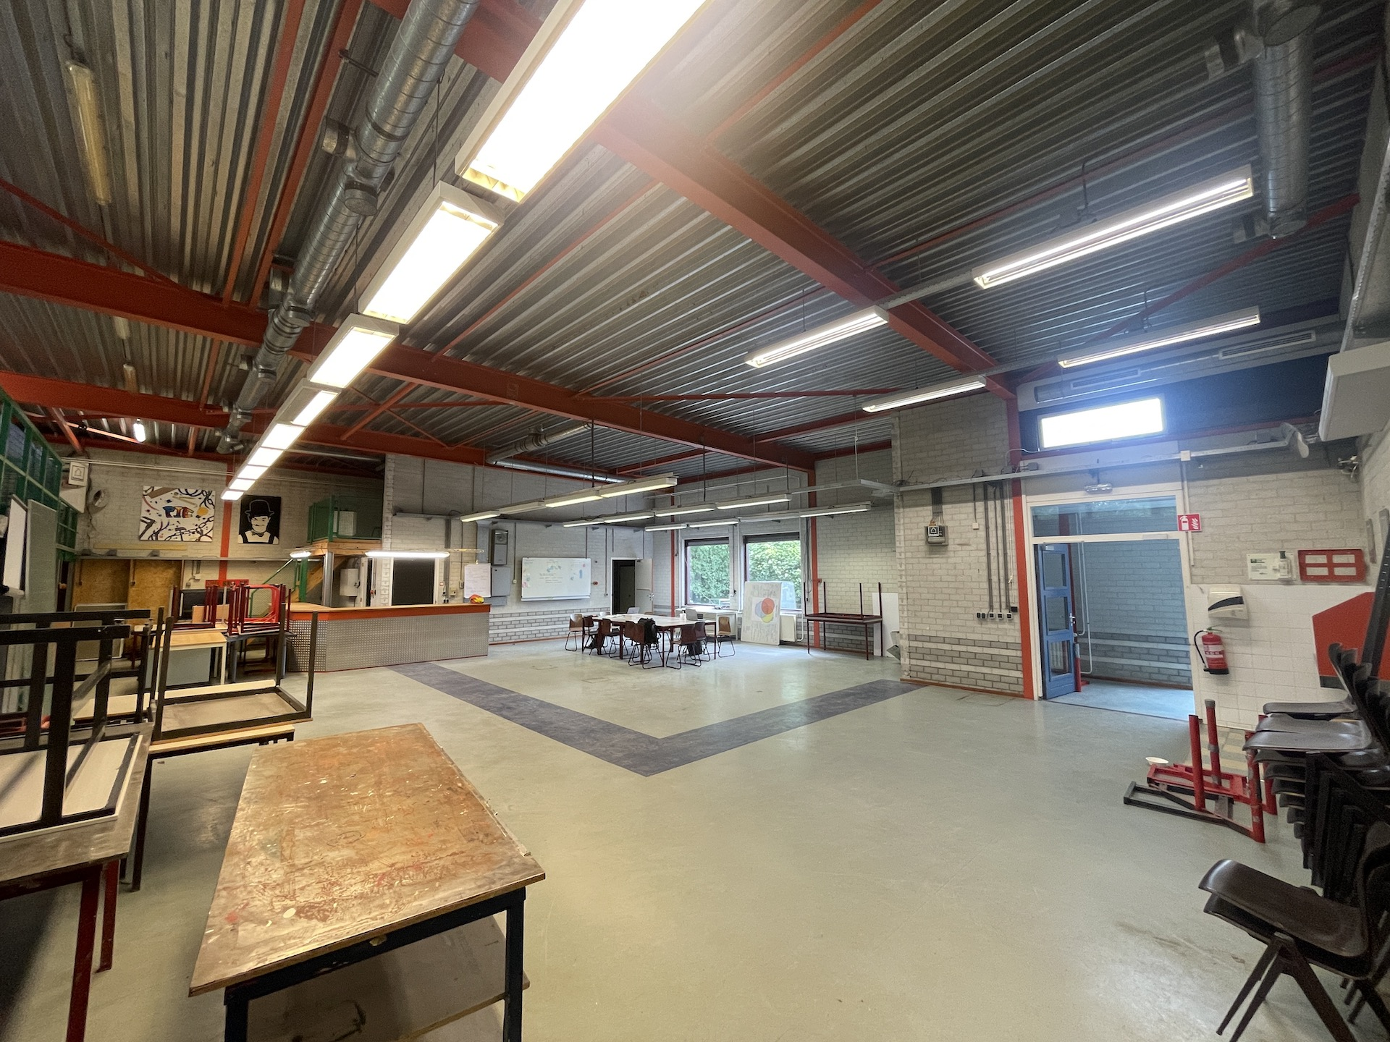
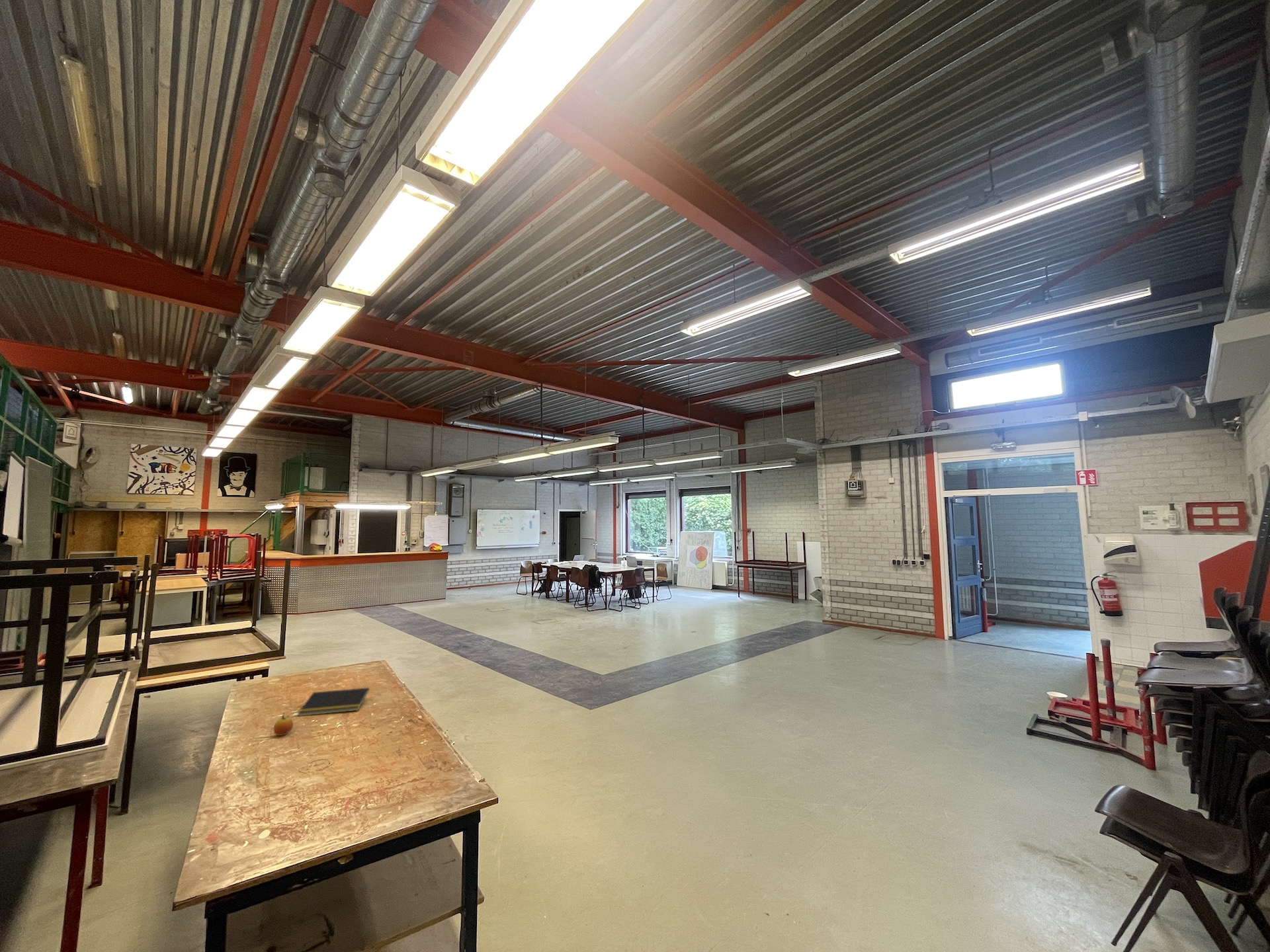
+ notepad [297,687,370,717]
+ fruit [273,712,294,736]
